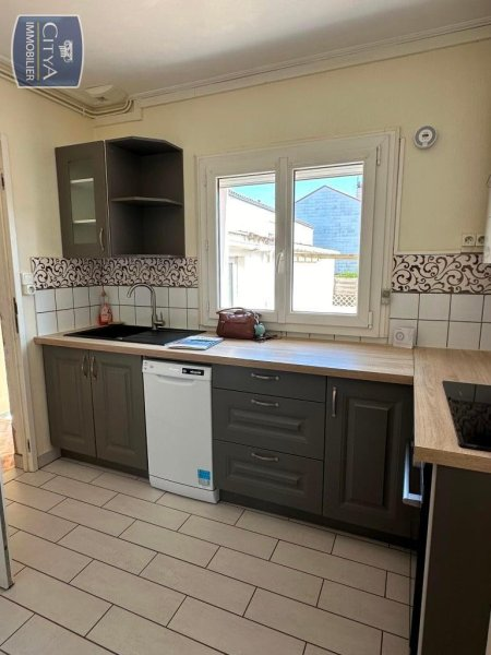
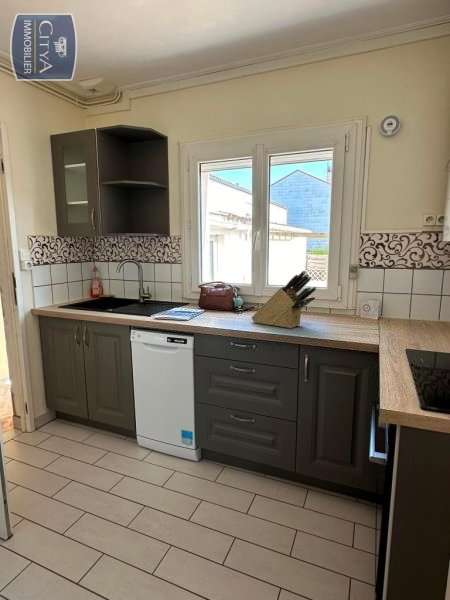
+ knife block [250,270,317,329]
